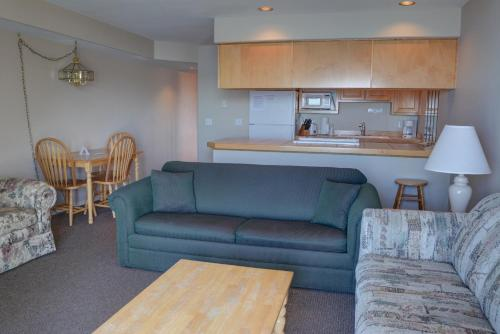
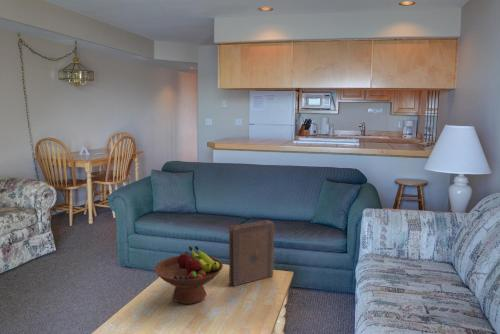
+ fruit bowl [154,245,224,305]
+ book [228,219,275,287]
